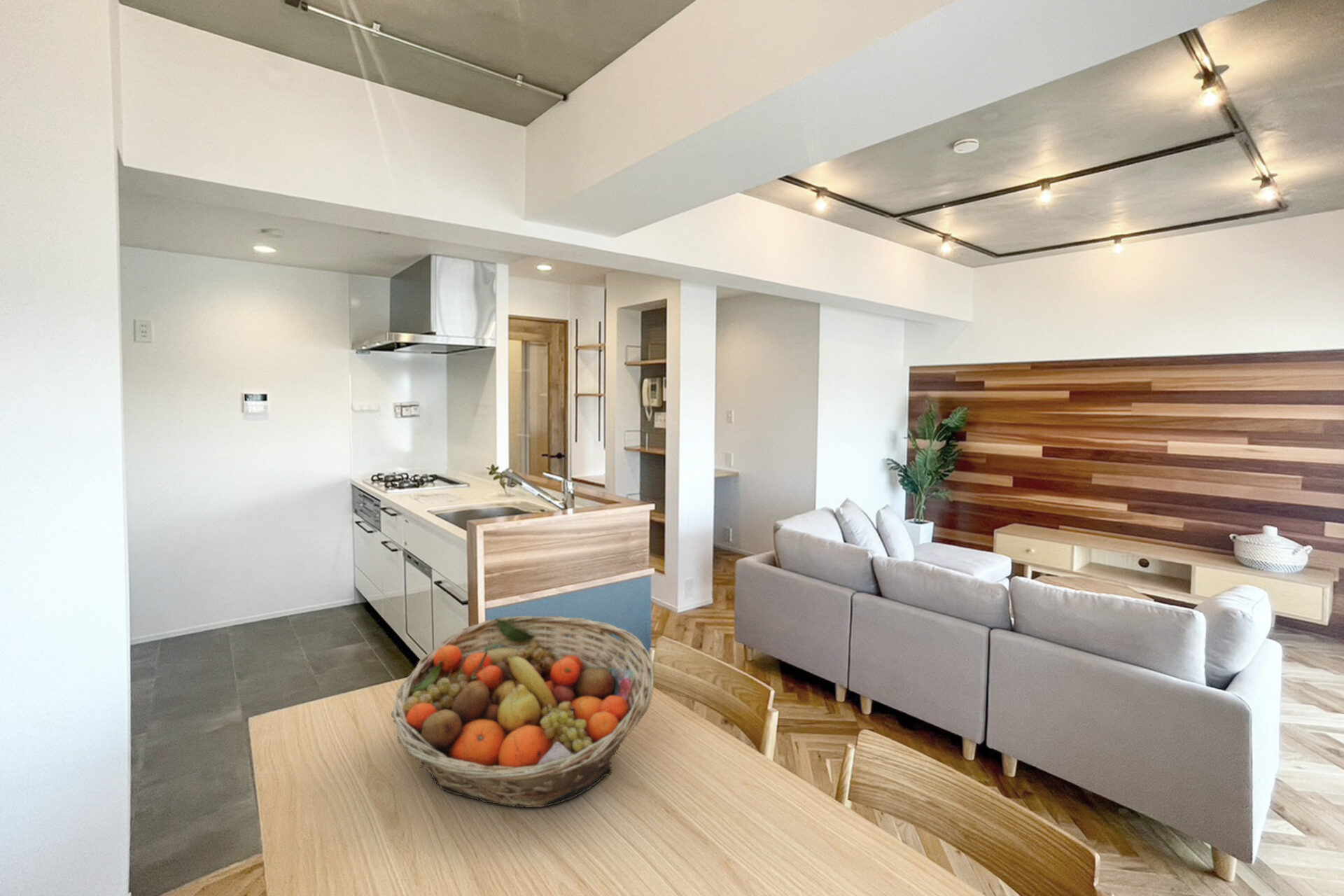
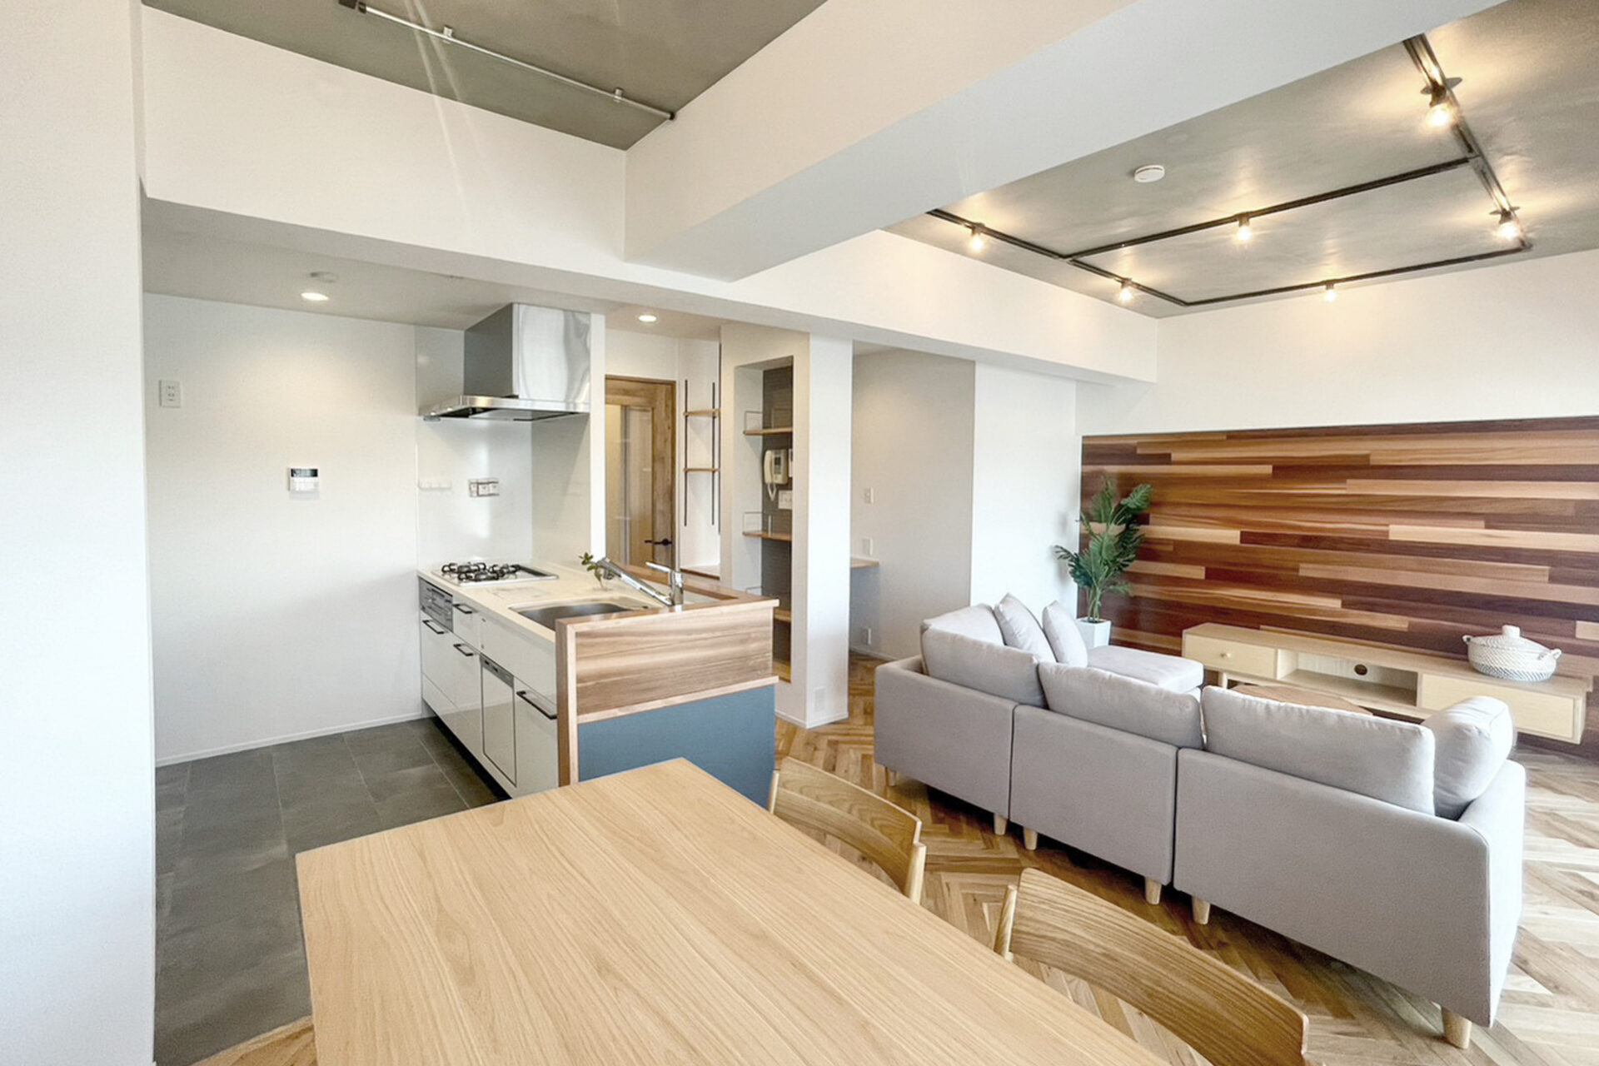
- fruit basket [391,615,655,809]
